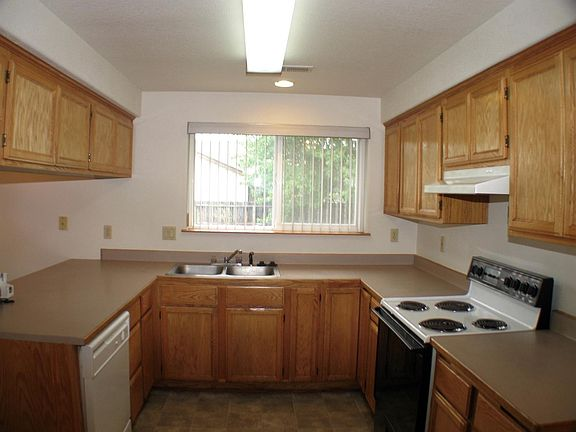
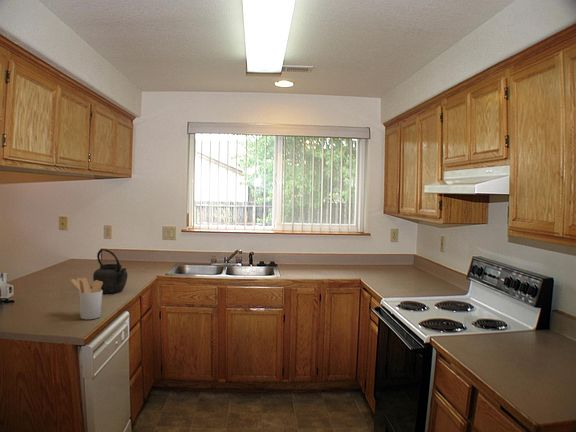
+ kettle [92,248,128,294]
+ utensil holder [70,277,103,320]
